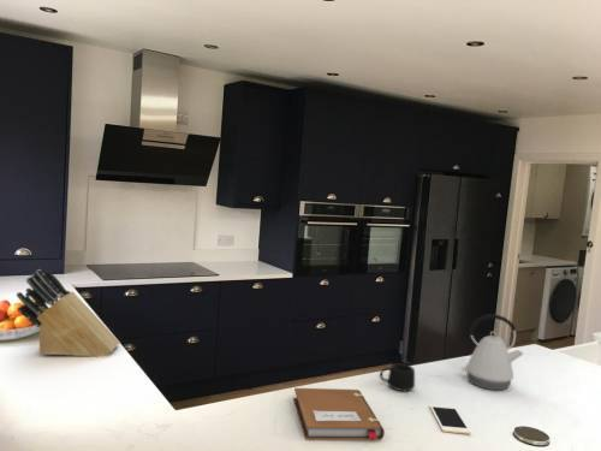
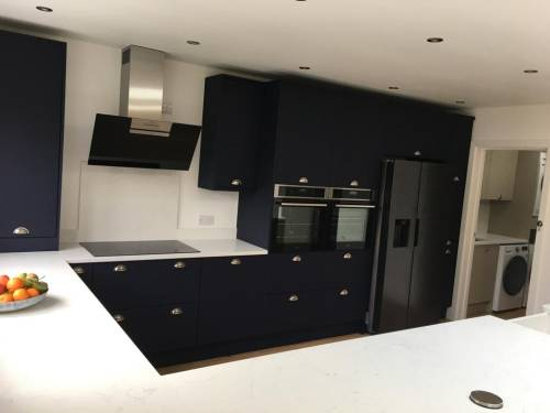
- knife block [16,268,121,358]
- mug [379,362,416,392]
- cell phone [429,404,472,435]
- notebook [292,387,386,441]
- kettle [460,313,525,391]
